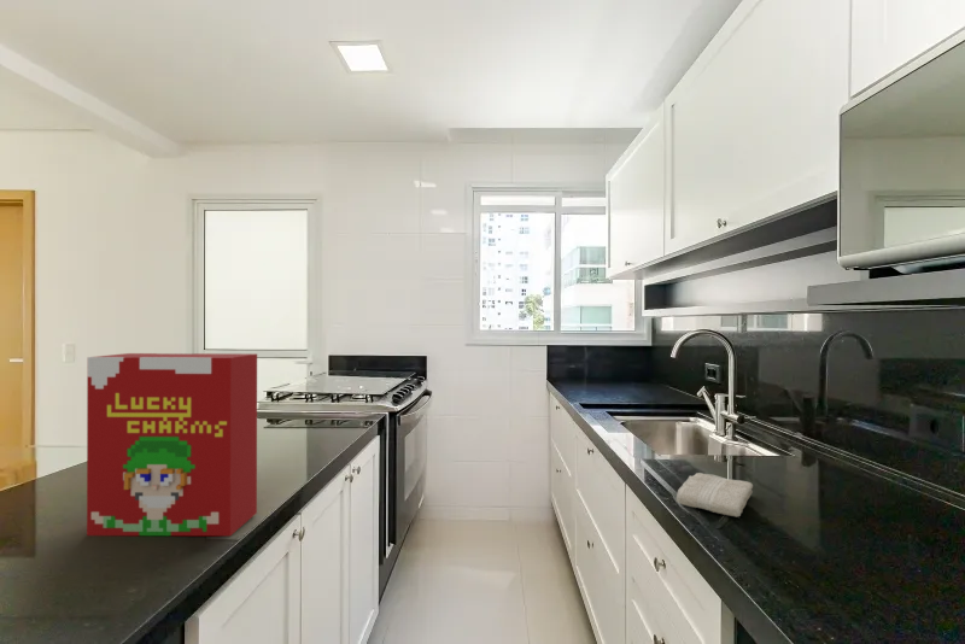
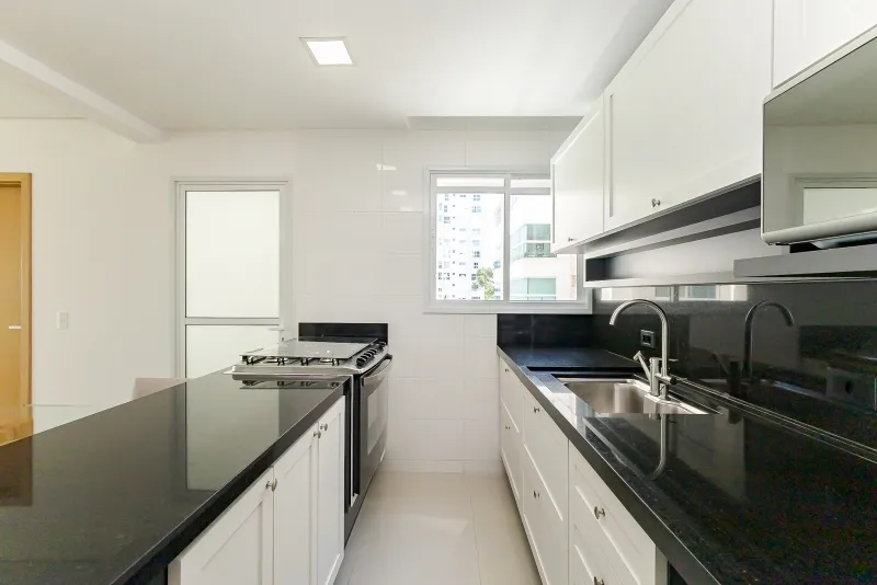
- cereal box [86,352,258,537]
- washcloth [676,472,754,519]
